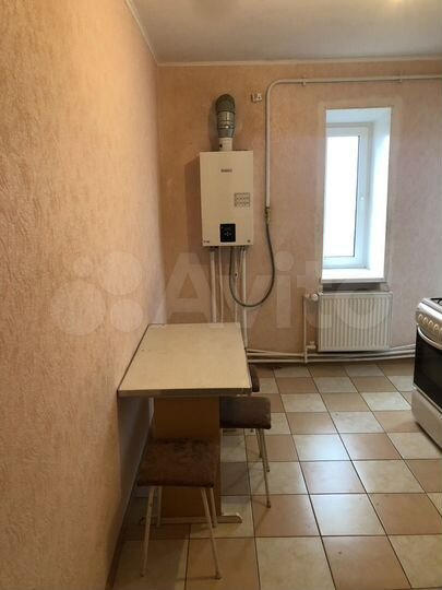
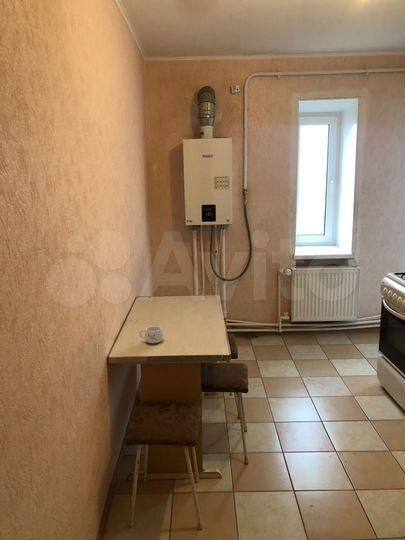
+ mug [138,325,164,344]
